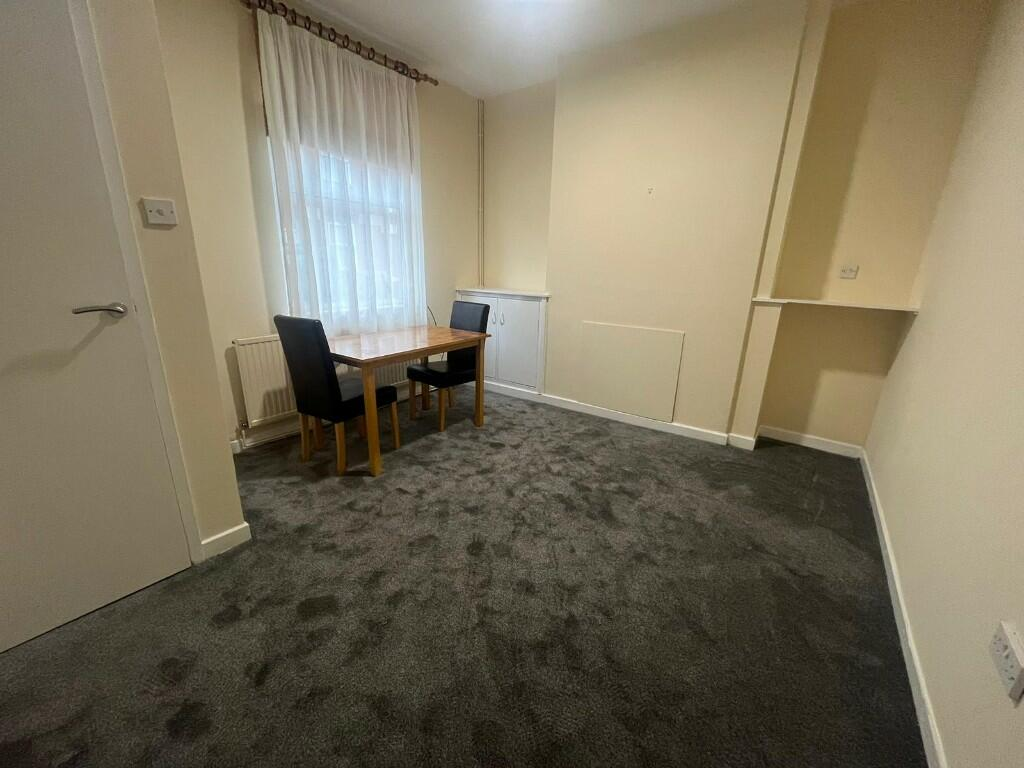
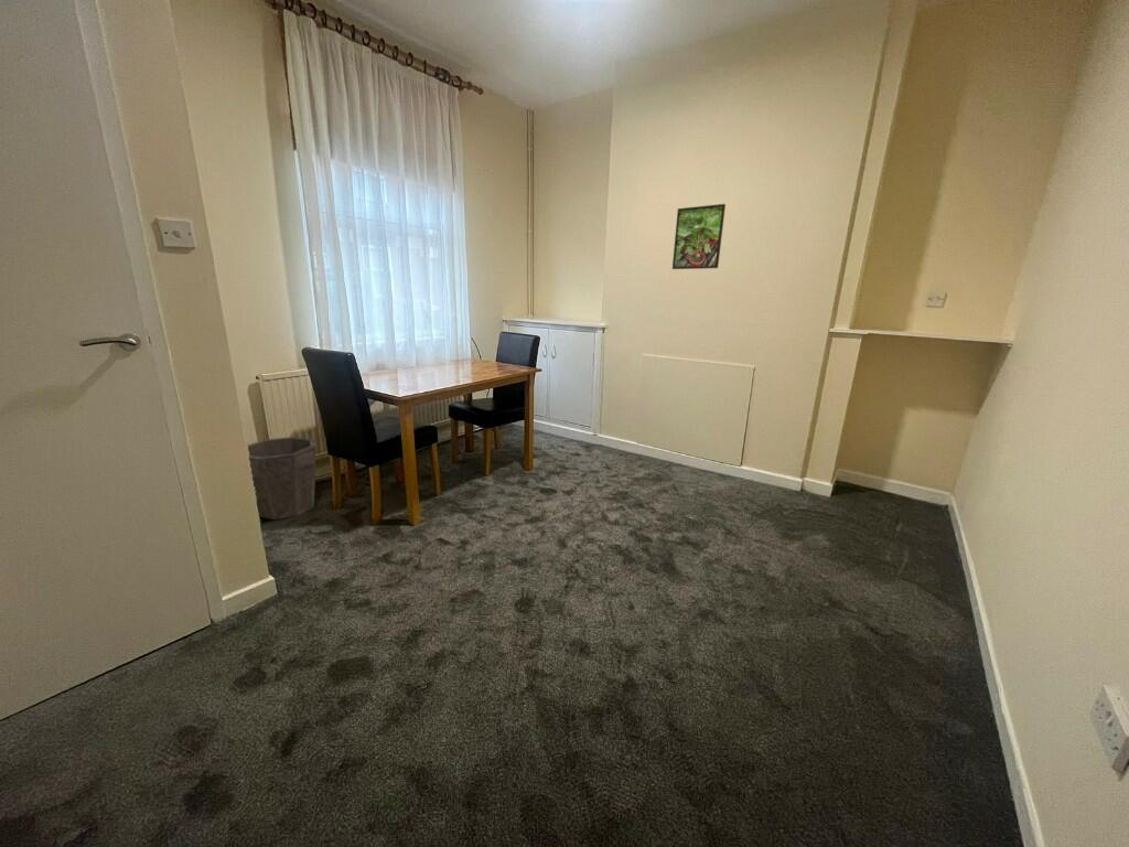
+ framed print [671,203,727,270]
+ waste bin [247,436,318,521]
